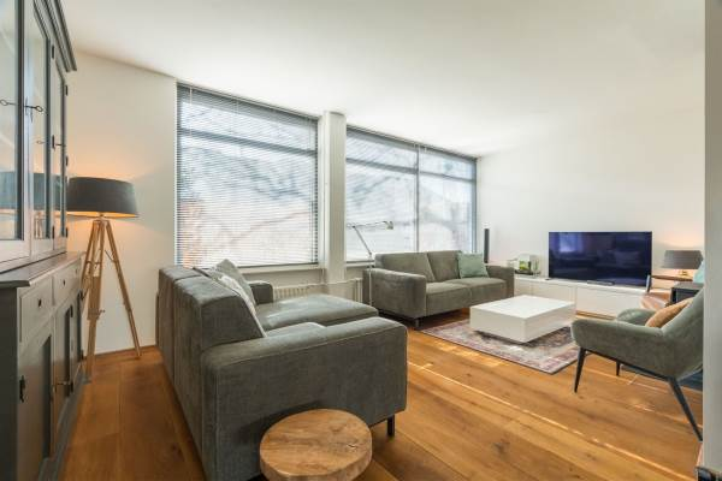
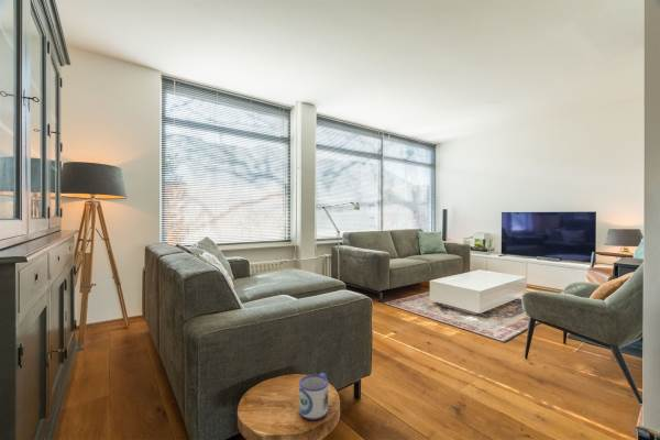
+ mug [298,372,329,421]
